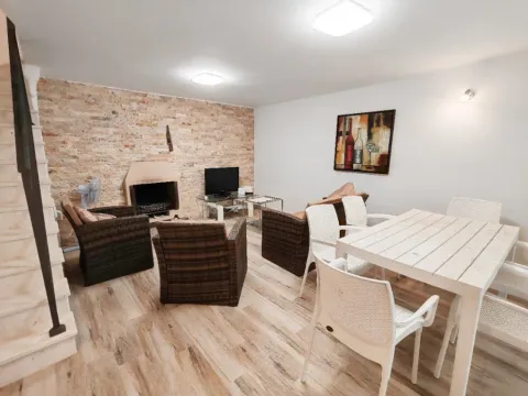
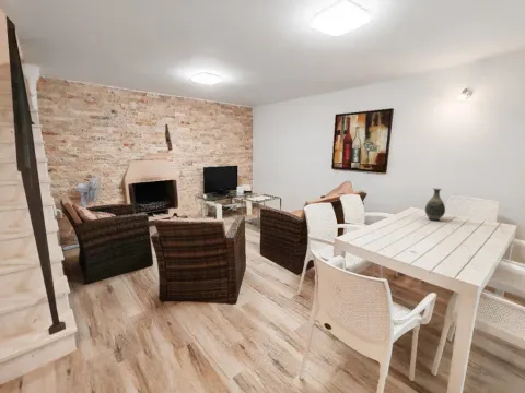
+ vase [424,188,446,222]
